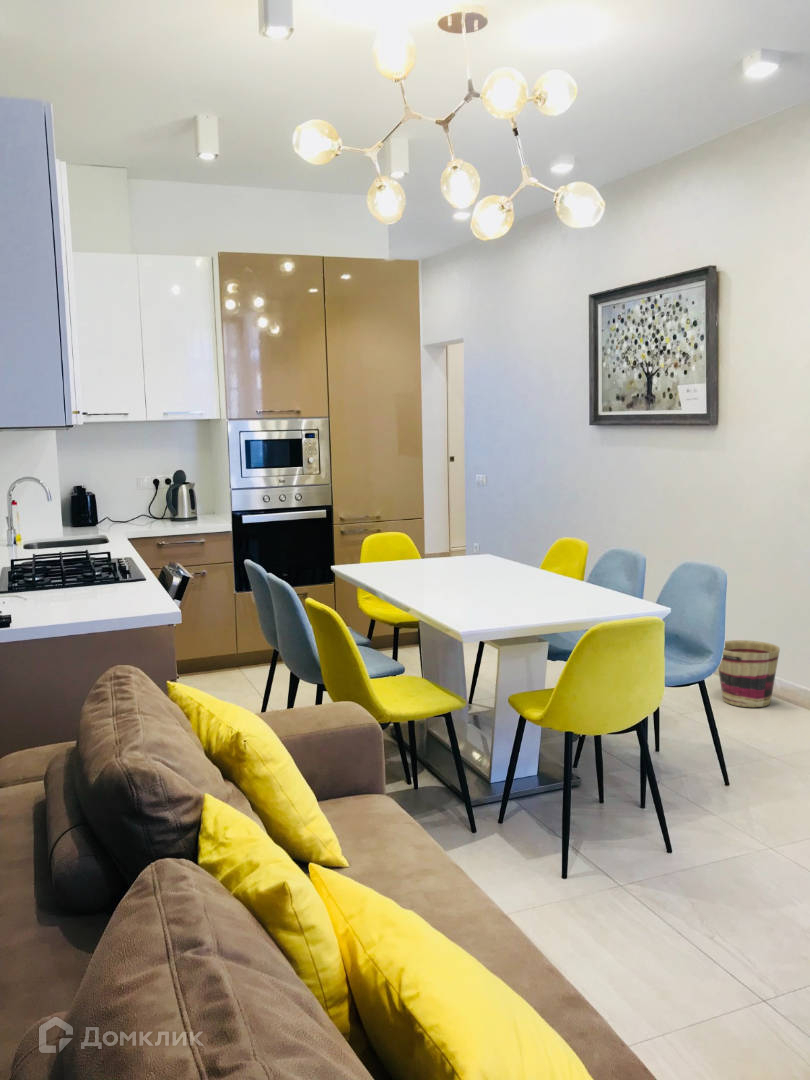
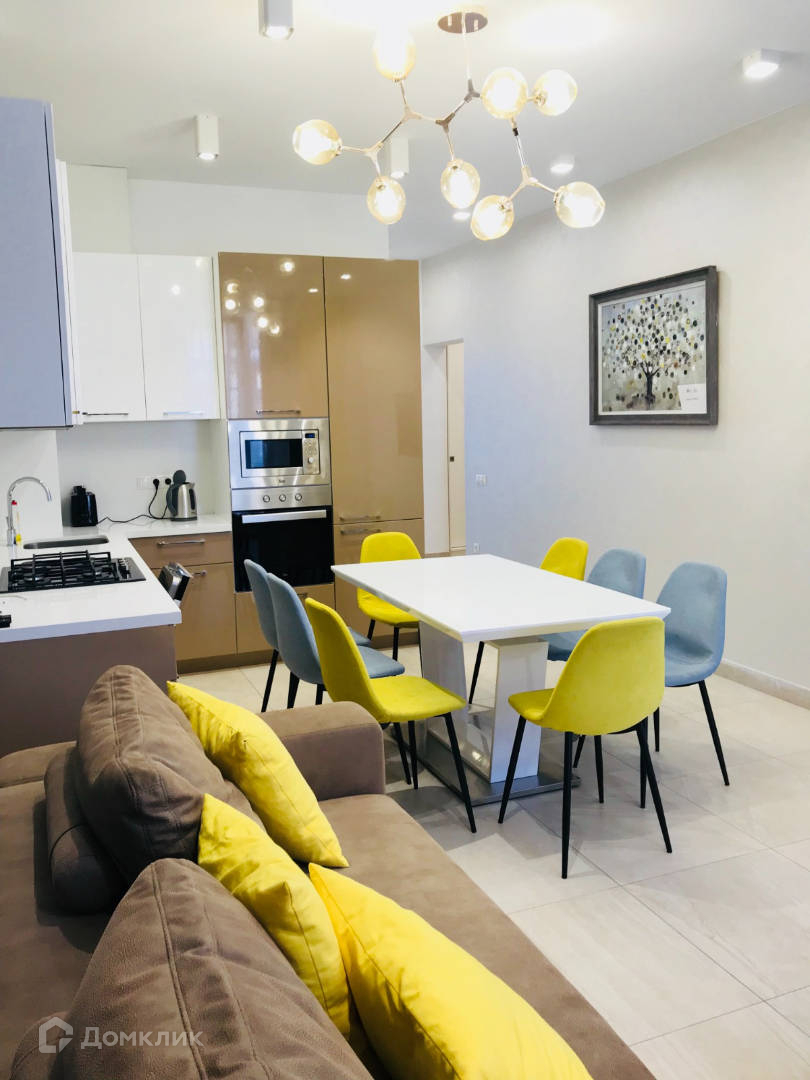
- basket [717,639,781,708]
